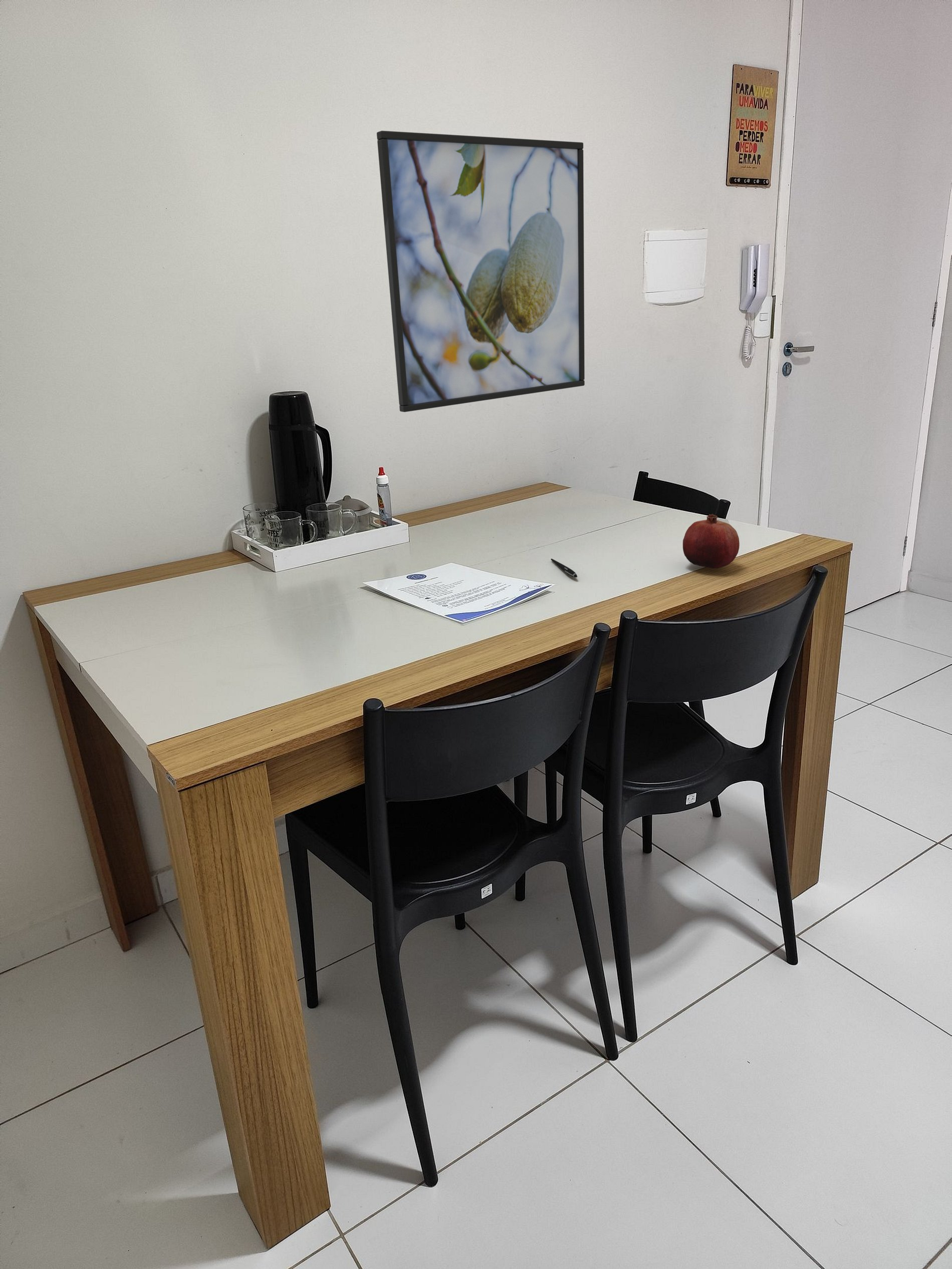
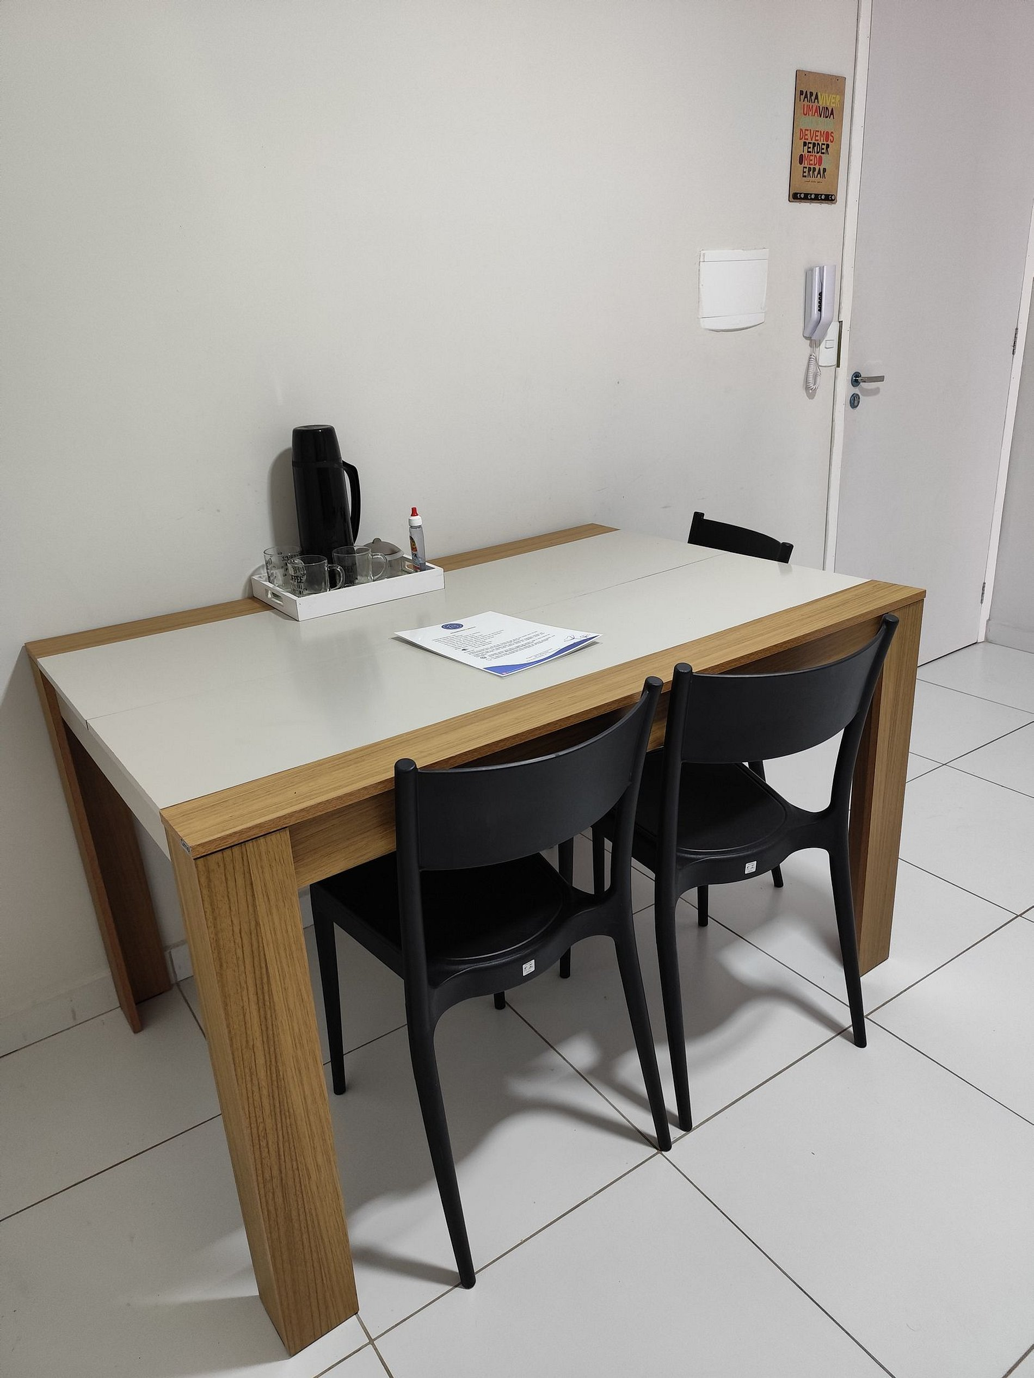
- fruit [682,514,740,569]
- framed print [376,130,585,412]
- pen [550,558,578,578]
